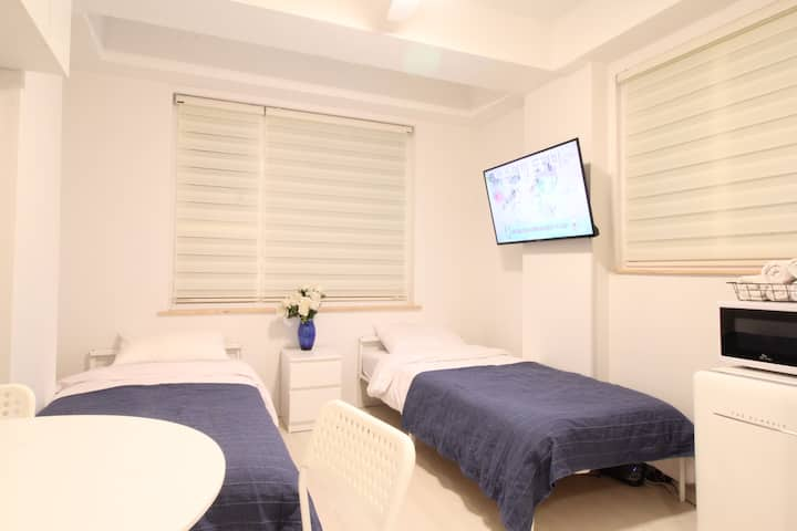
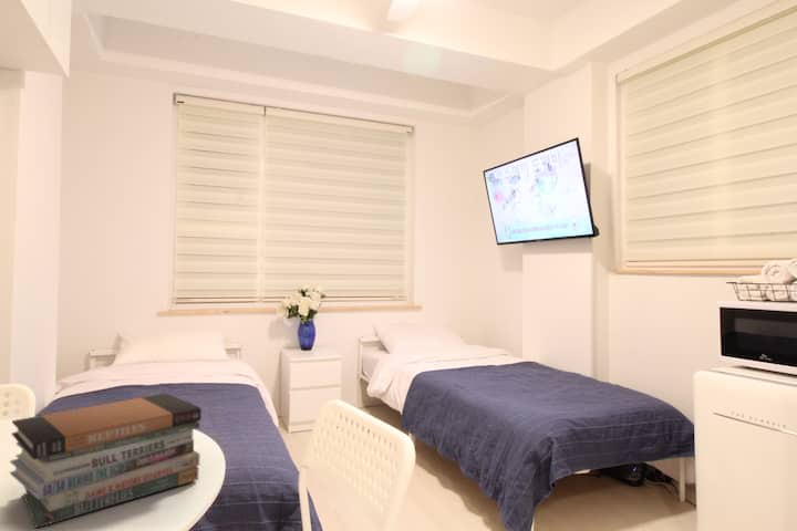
+ book stack [9,392,203,530]
